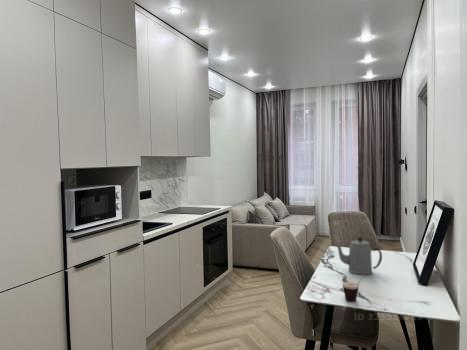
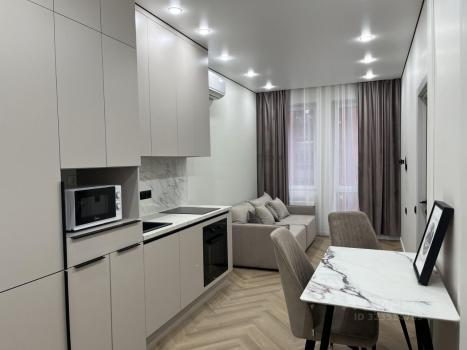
- cup [342,273,373,302]
- teapot [335,237,383,276]
